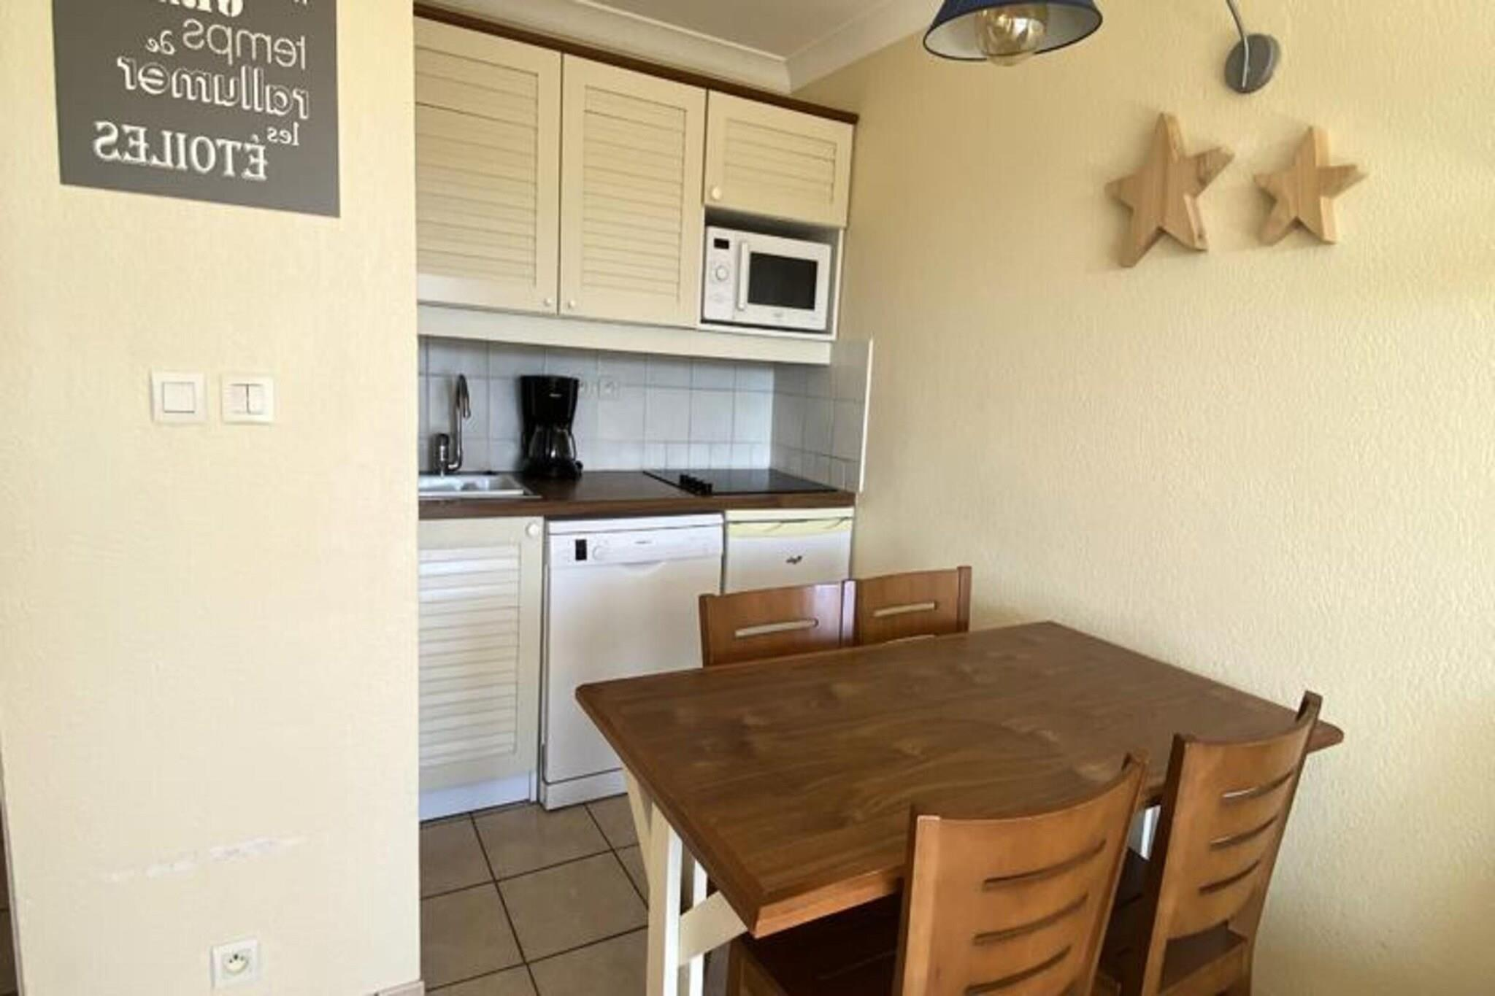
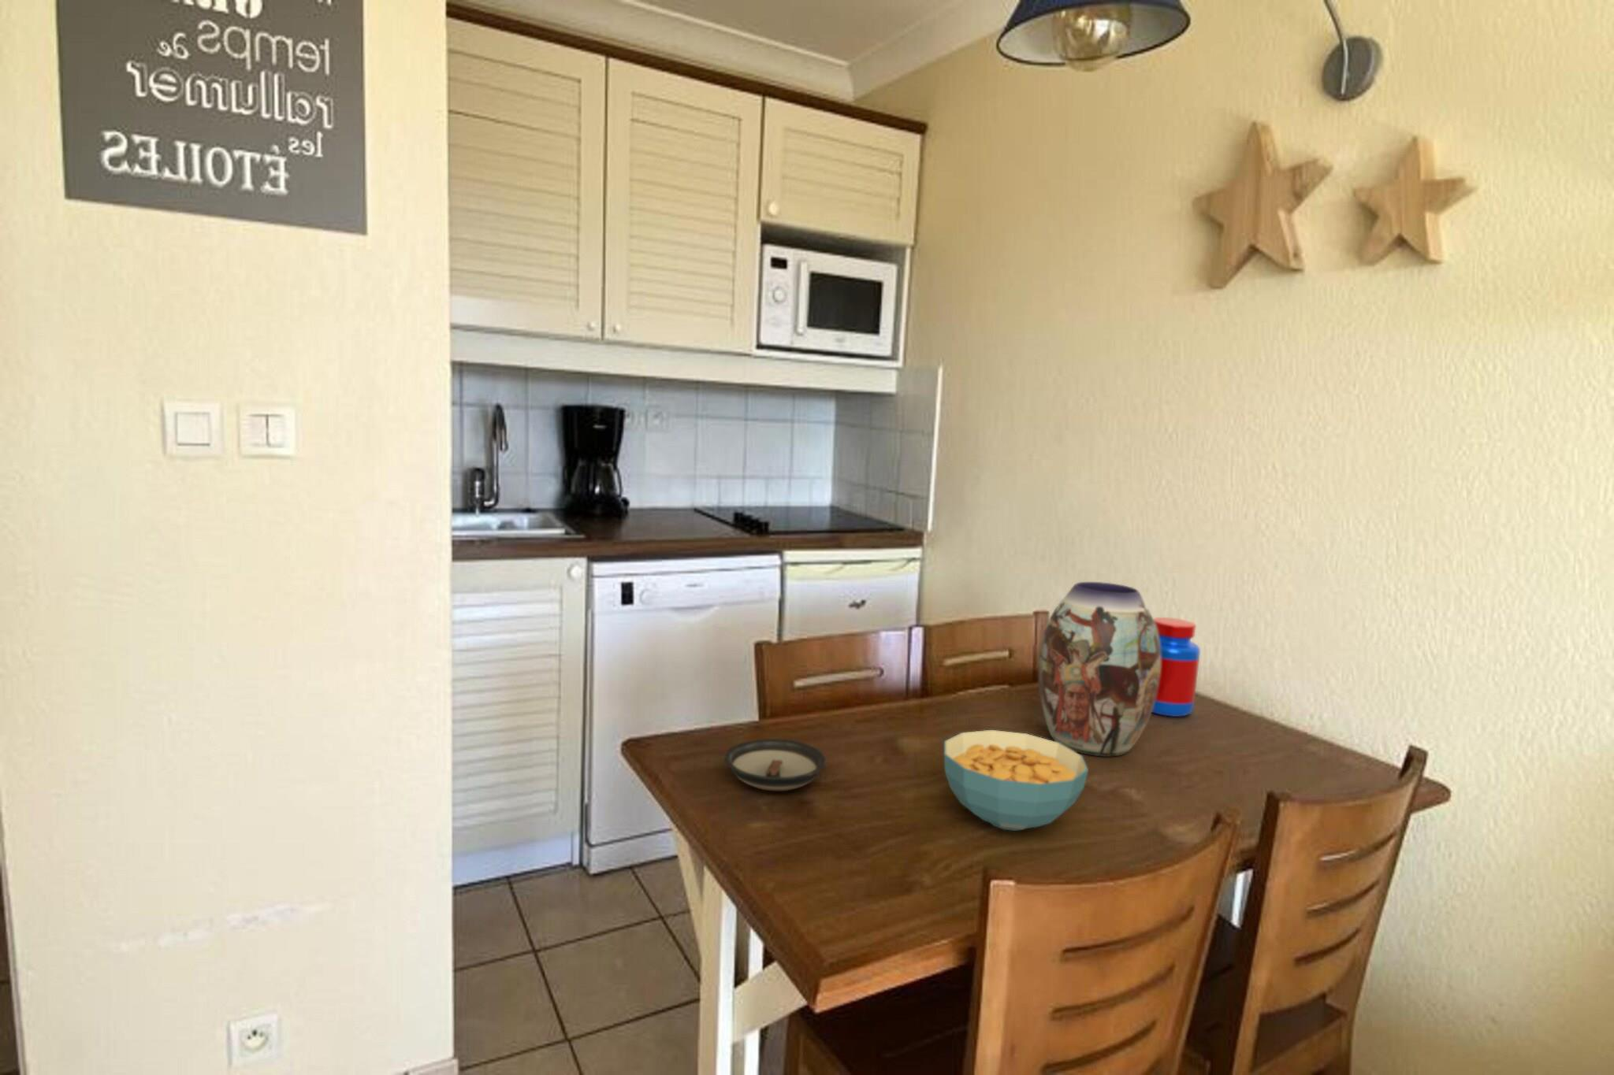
+ saucer [724,738,828,792]
+ vase [1038,581,1160,757]
+ jar [1151,617,1201,717]
+ cereal bowl [943,729,1090,831]
